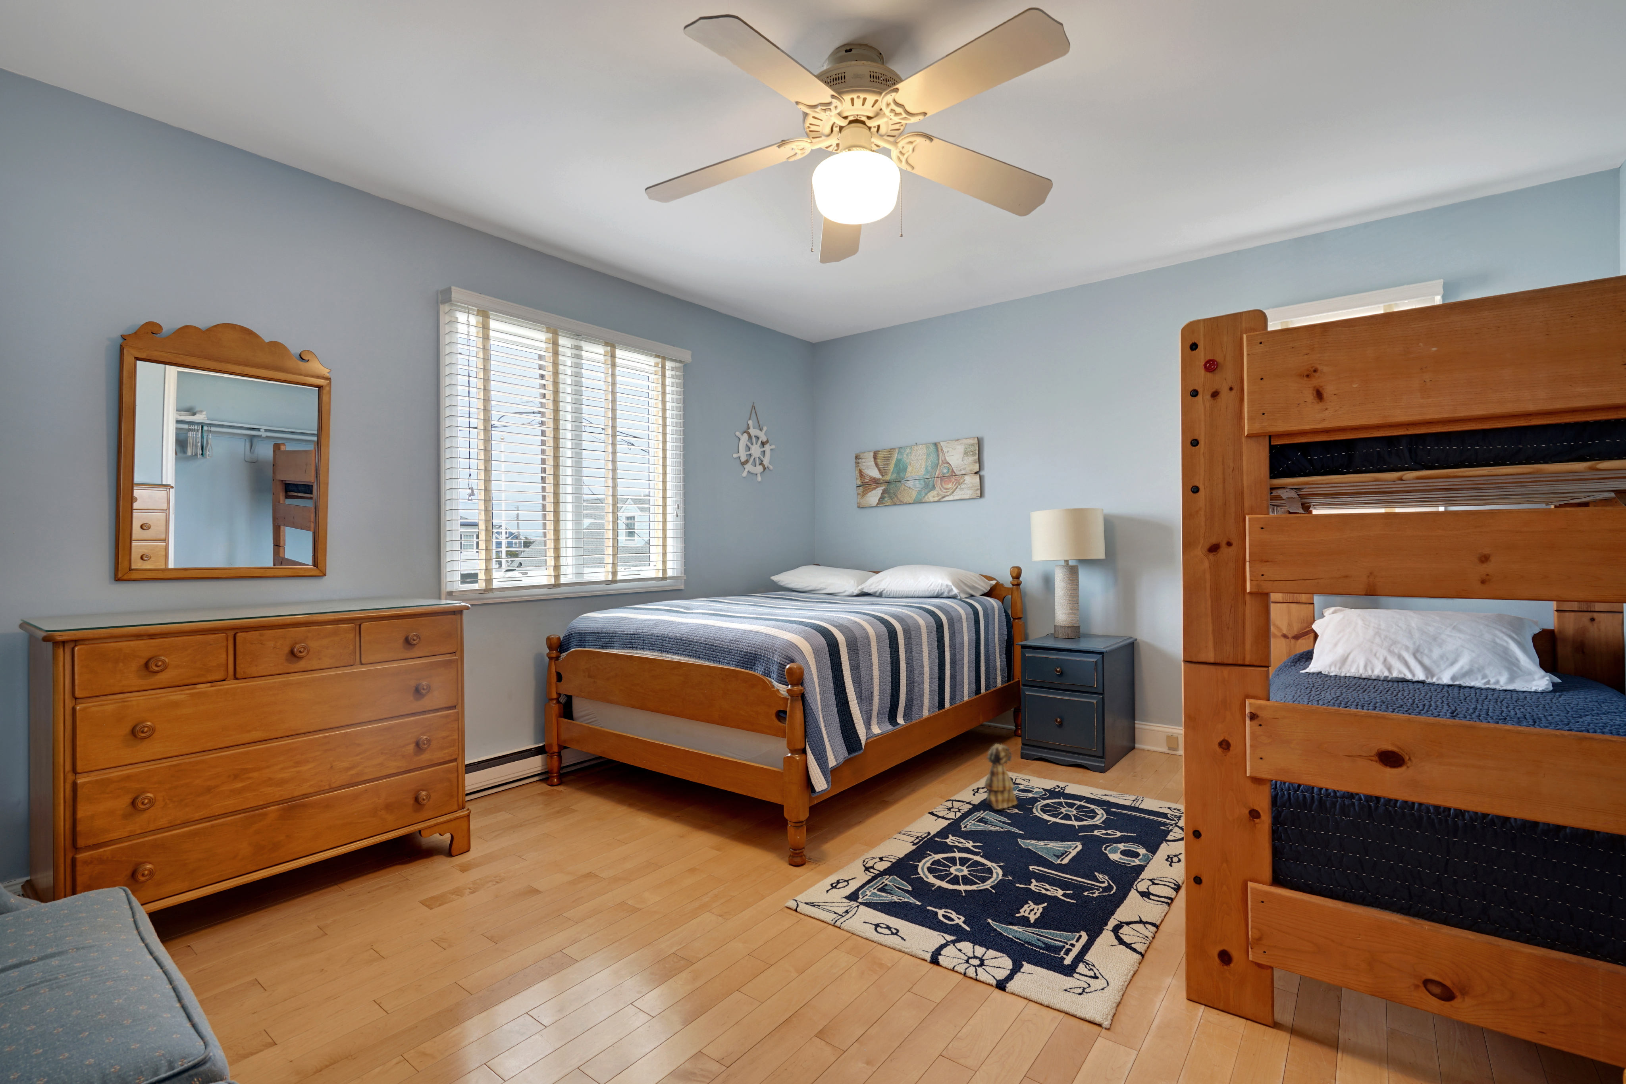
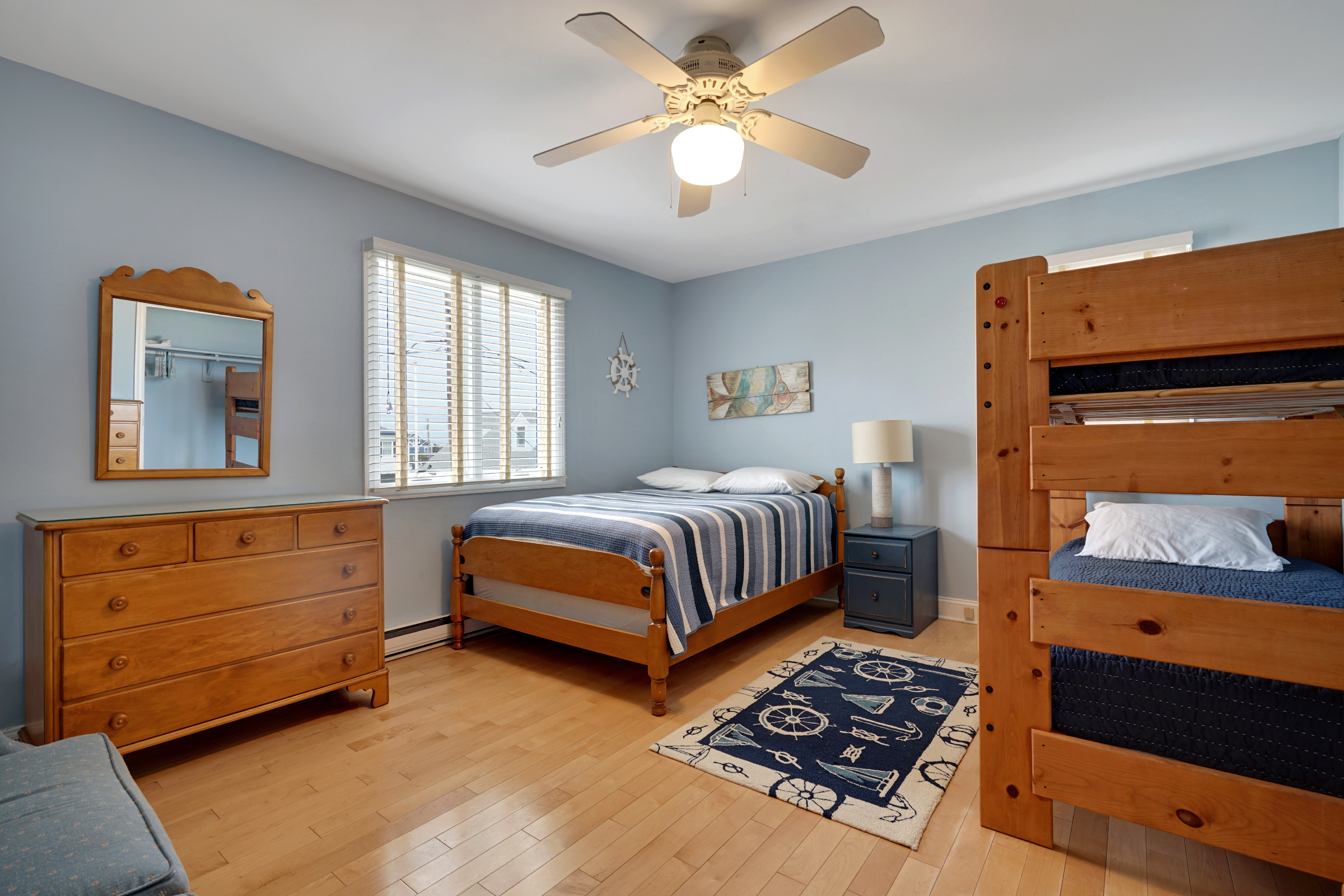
- plush toy [982,743,1019,809]
